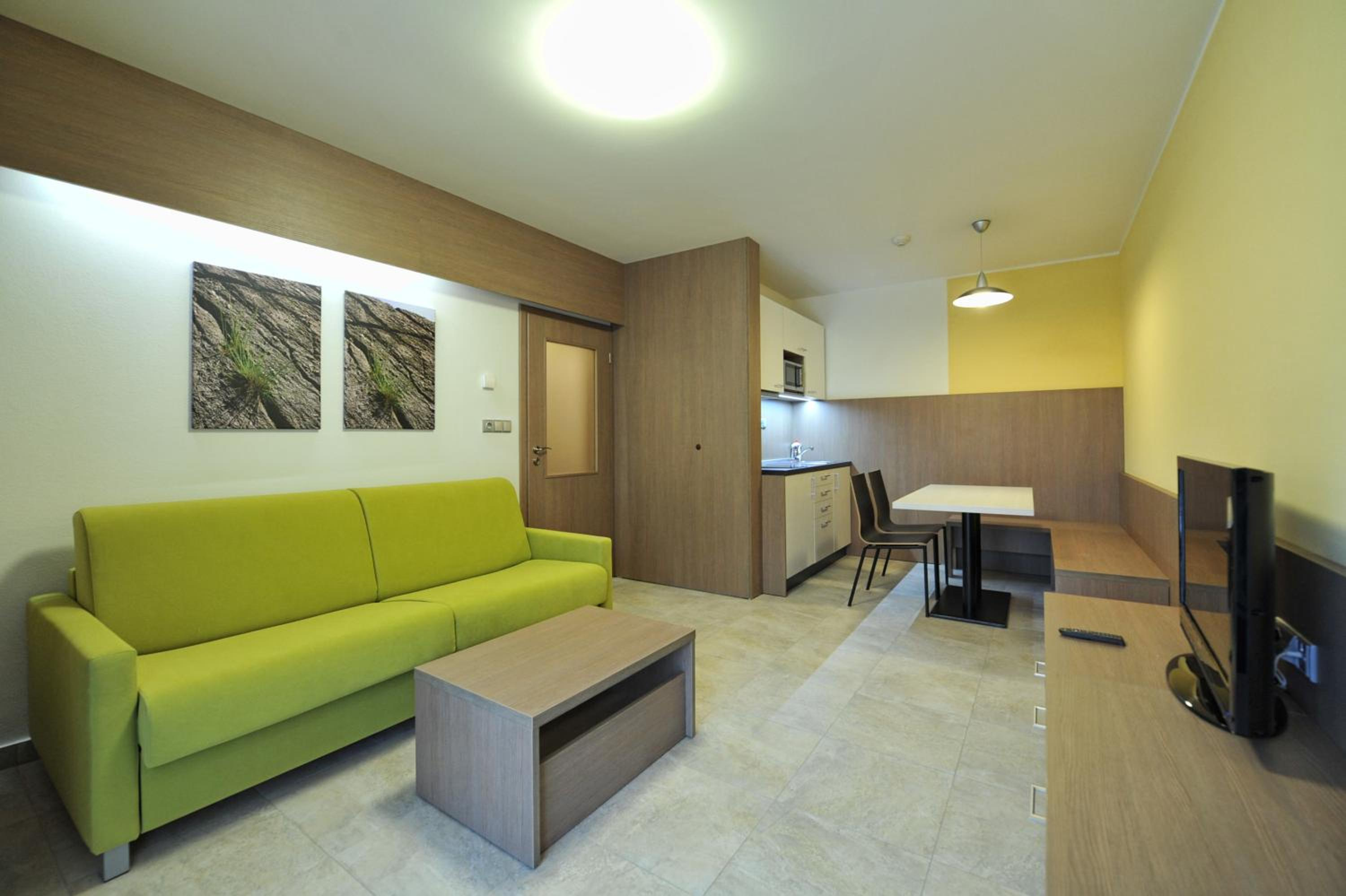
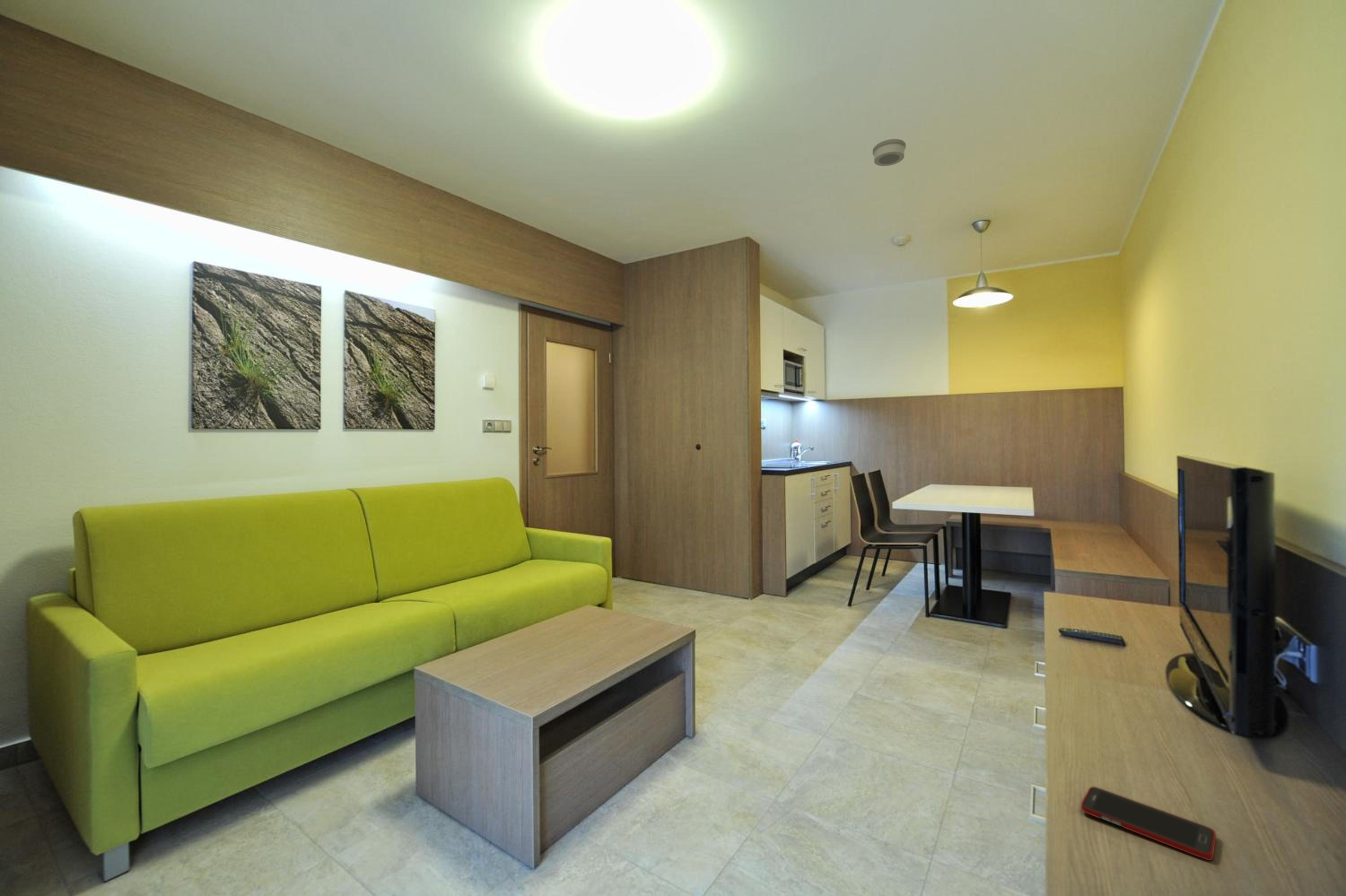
+ smoke detector [872,139,906,166]
+ cell phone [1080,786,1216,861]
